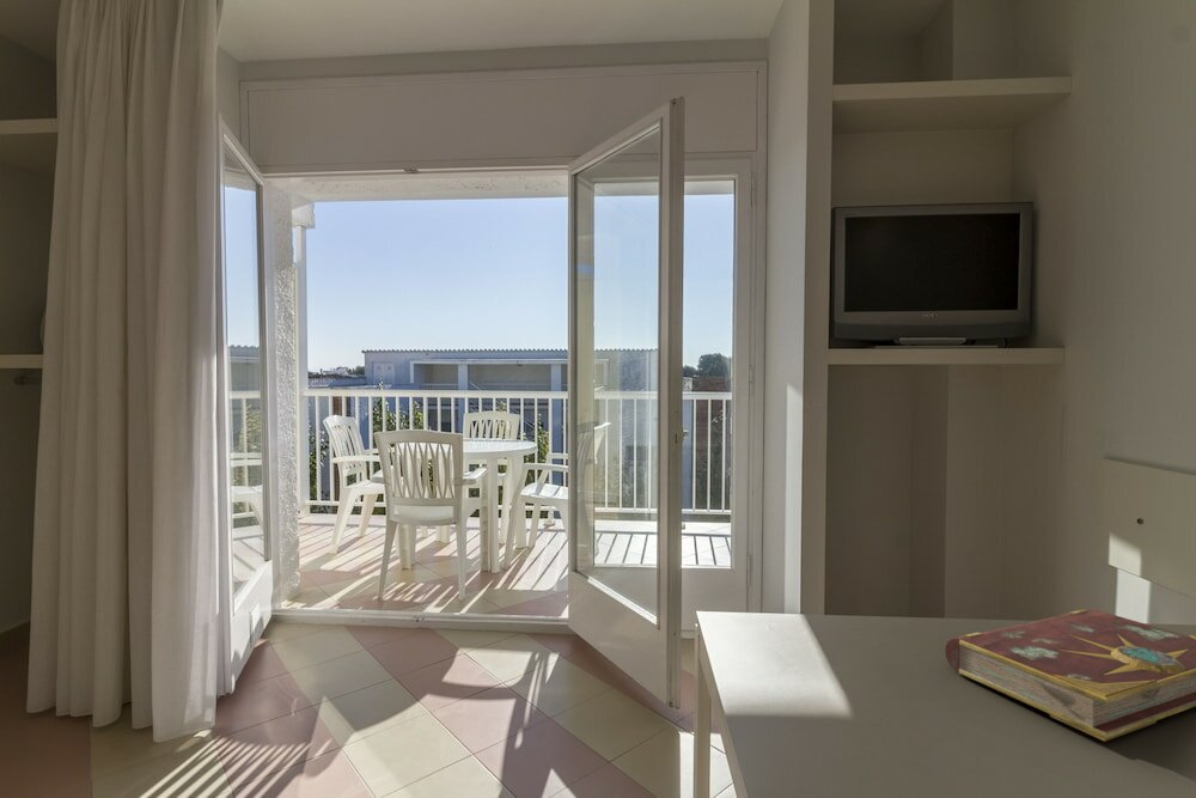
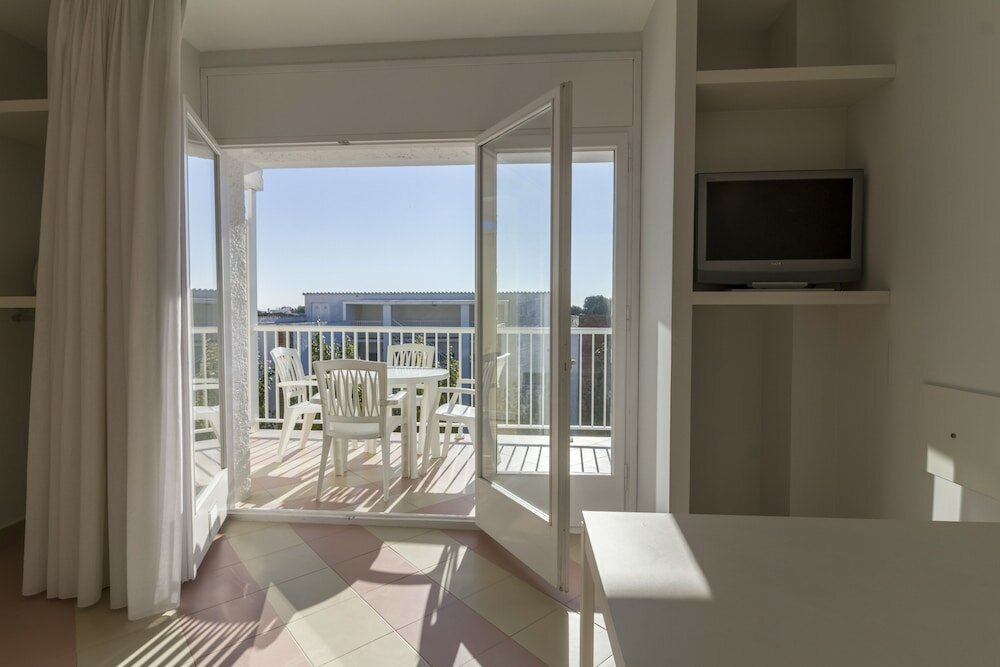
- book [944,608,1196,742]
